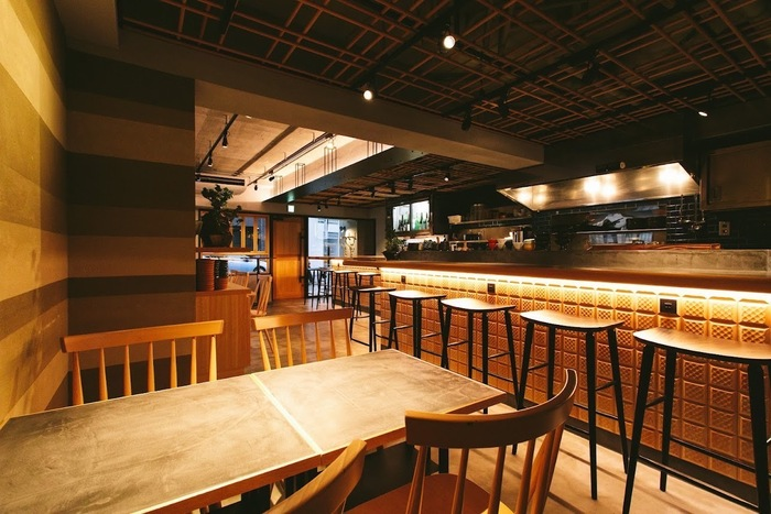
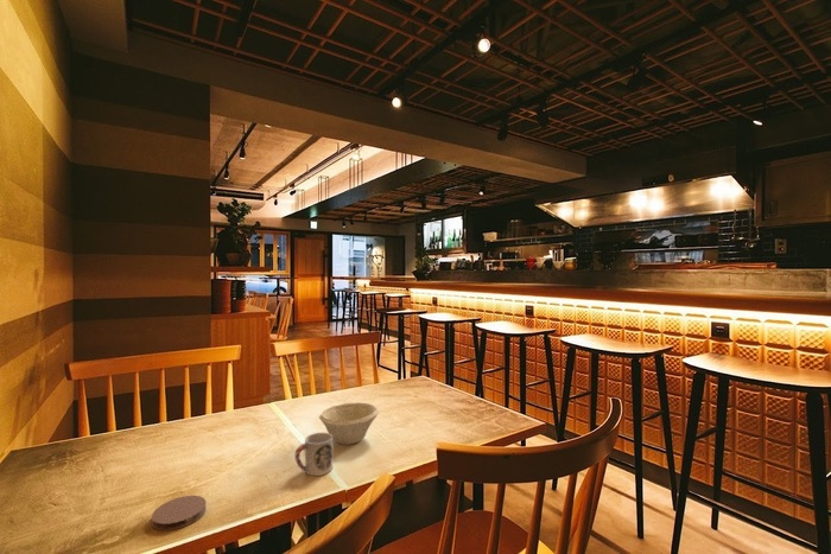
+ coaster [151,495,208,531]
+ bowl [318,401,380,446]
+ cup [293,432,334,477]
